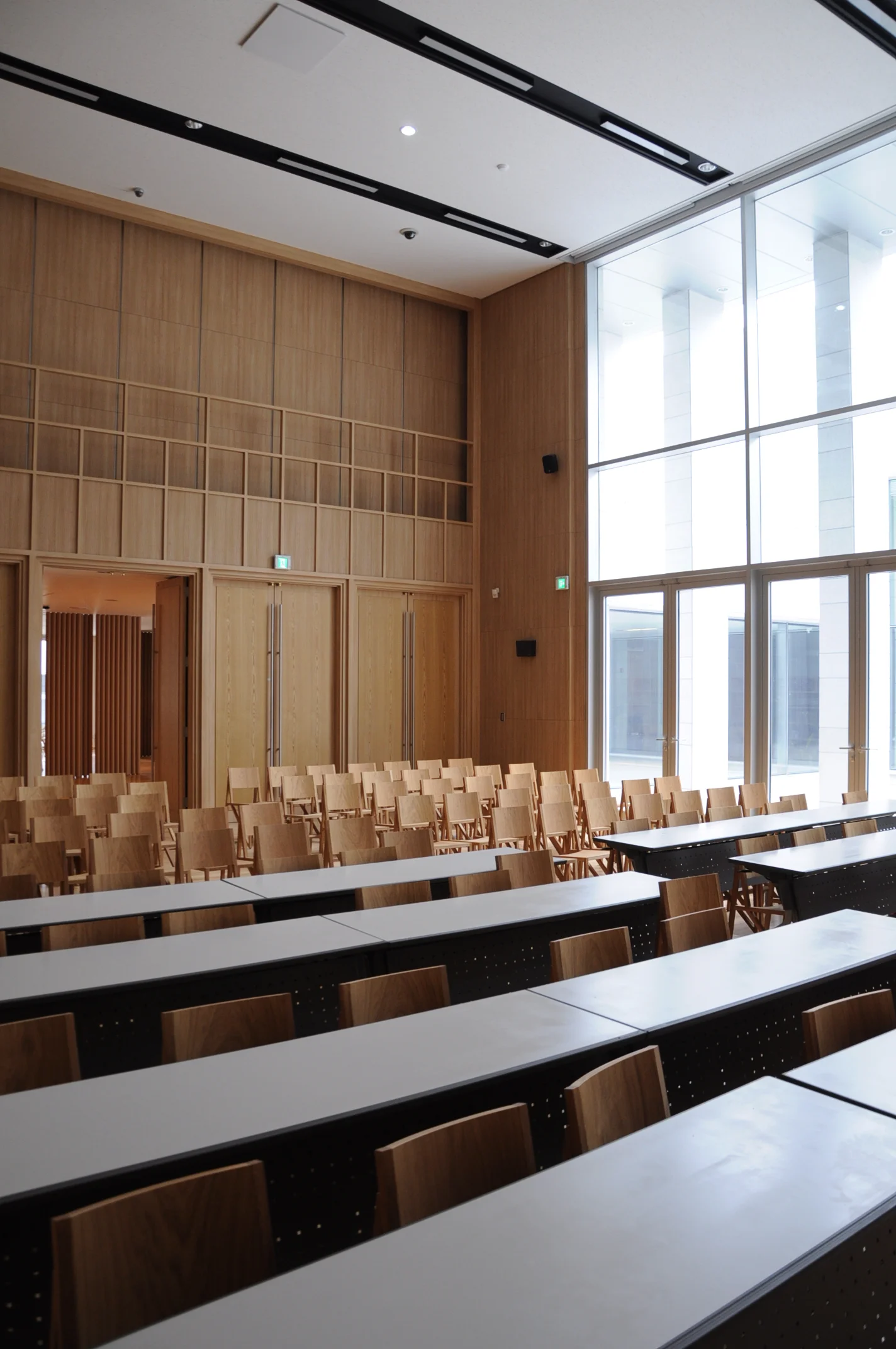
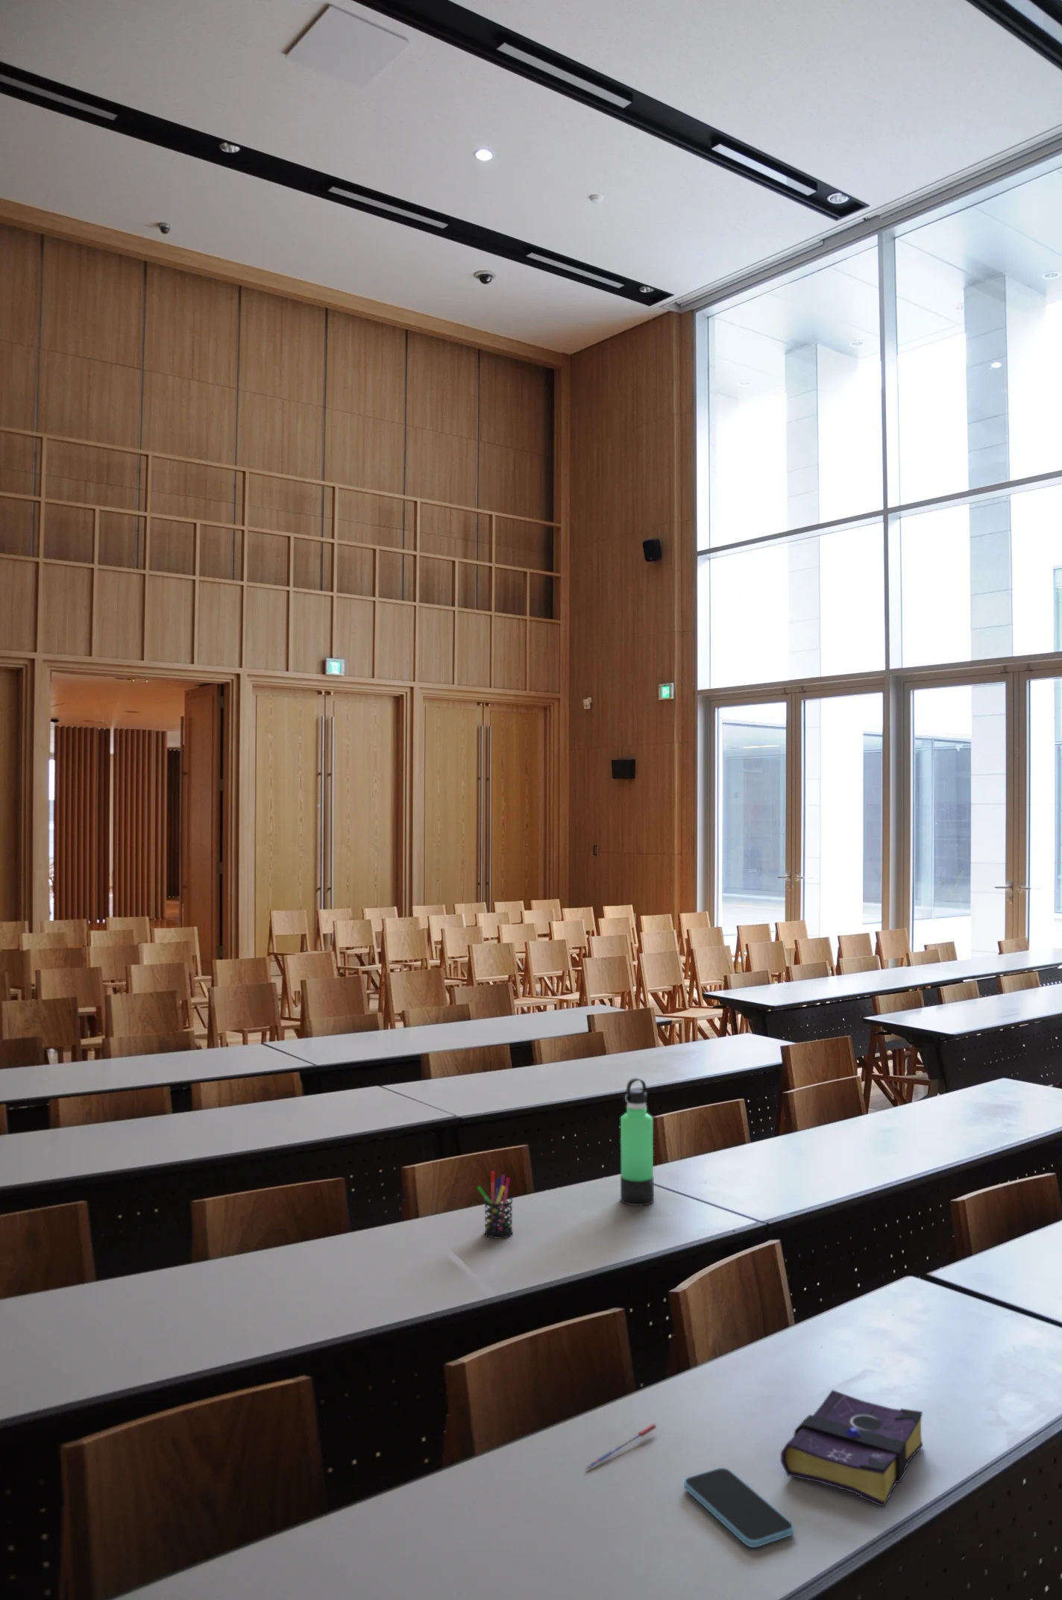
+ thermos bottle [620,1078,654,1206]
+ book [780,1389,925,1507]
+ pen holder [476,1171,514,1239]
+ smartphone [684,1467,794,1549]
+ pen [584,1423,657,1471]
